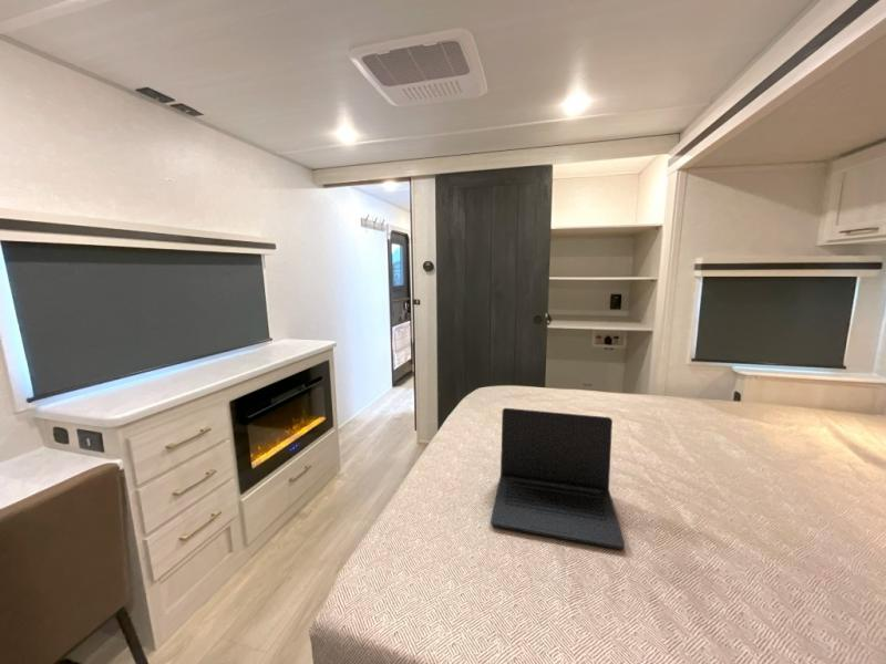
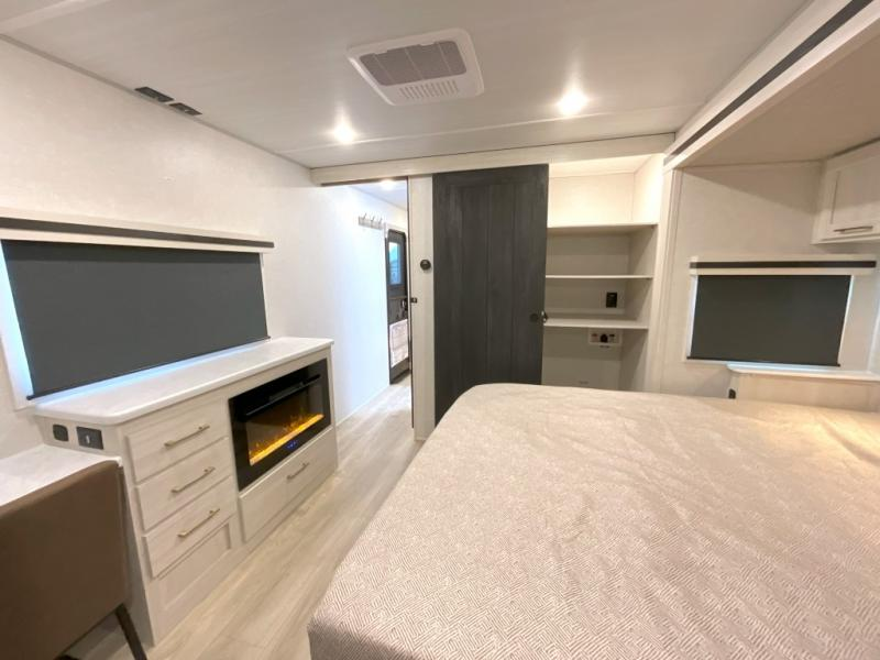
- laptop [490,407,626,550]
